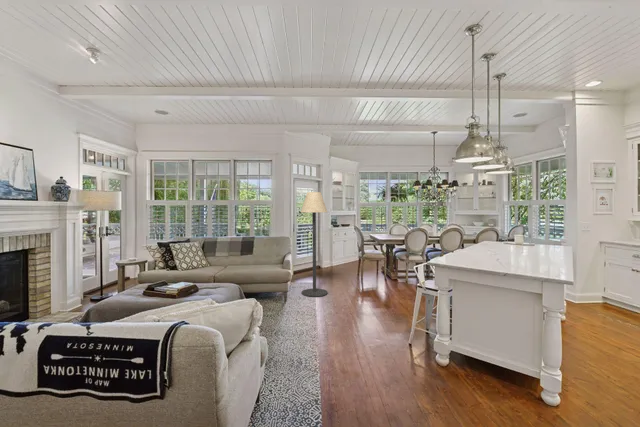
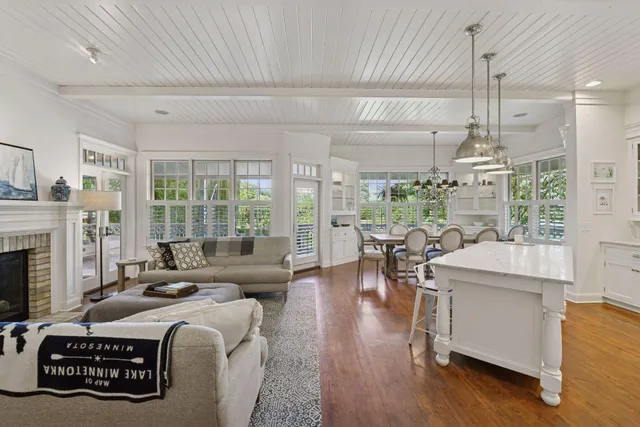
- floor lamp [300,191,328,298]
